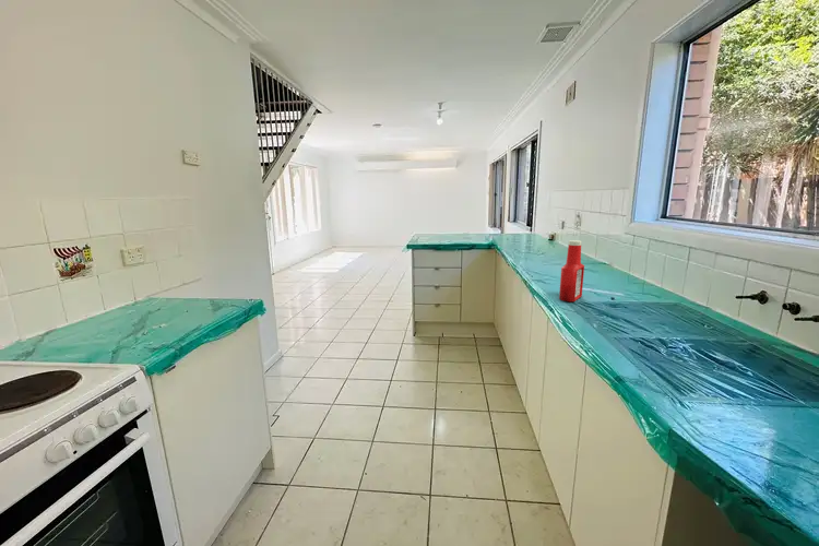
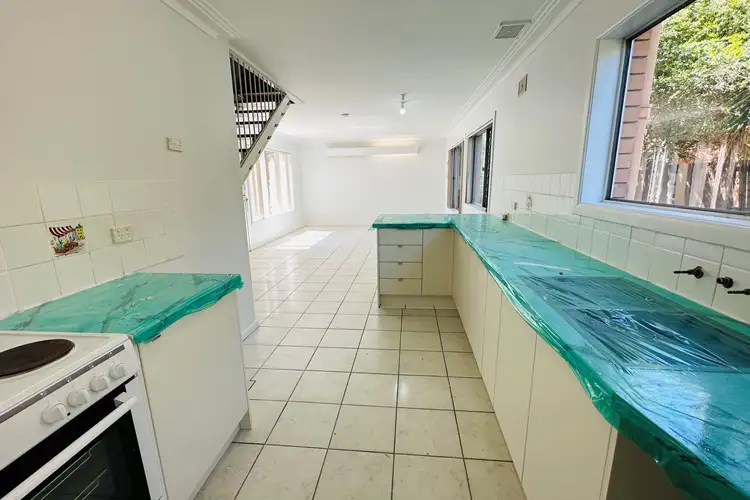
- soap bottle [558,239,585,302]
